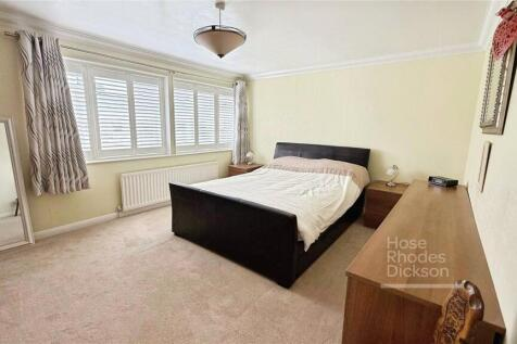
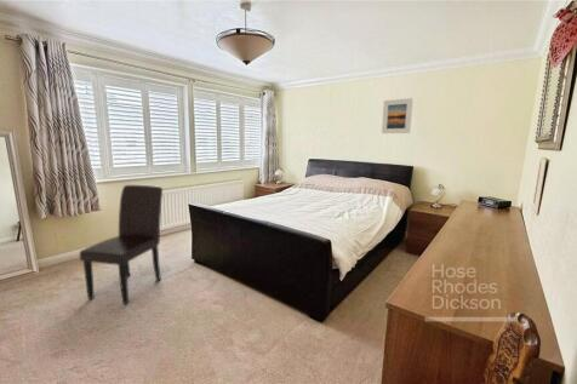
+ chair [79,184,164,305]
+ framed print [381,97,413,134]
